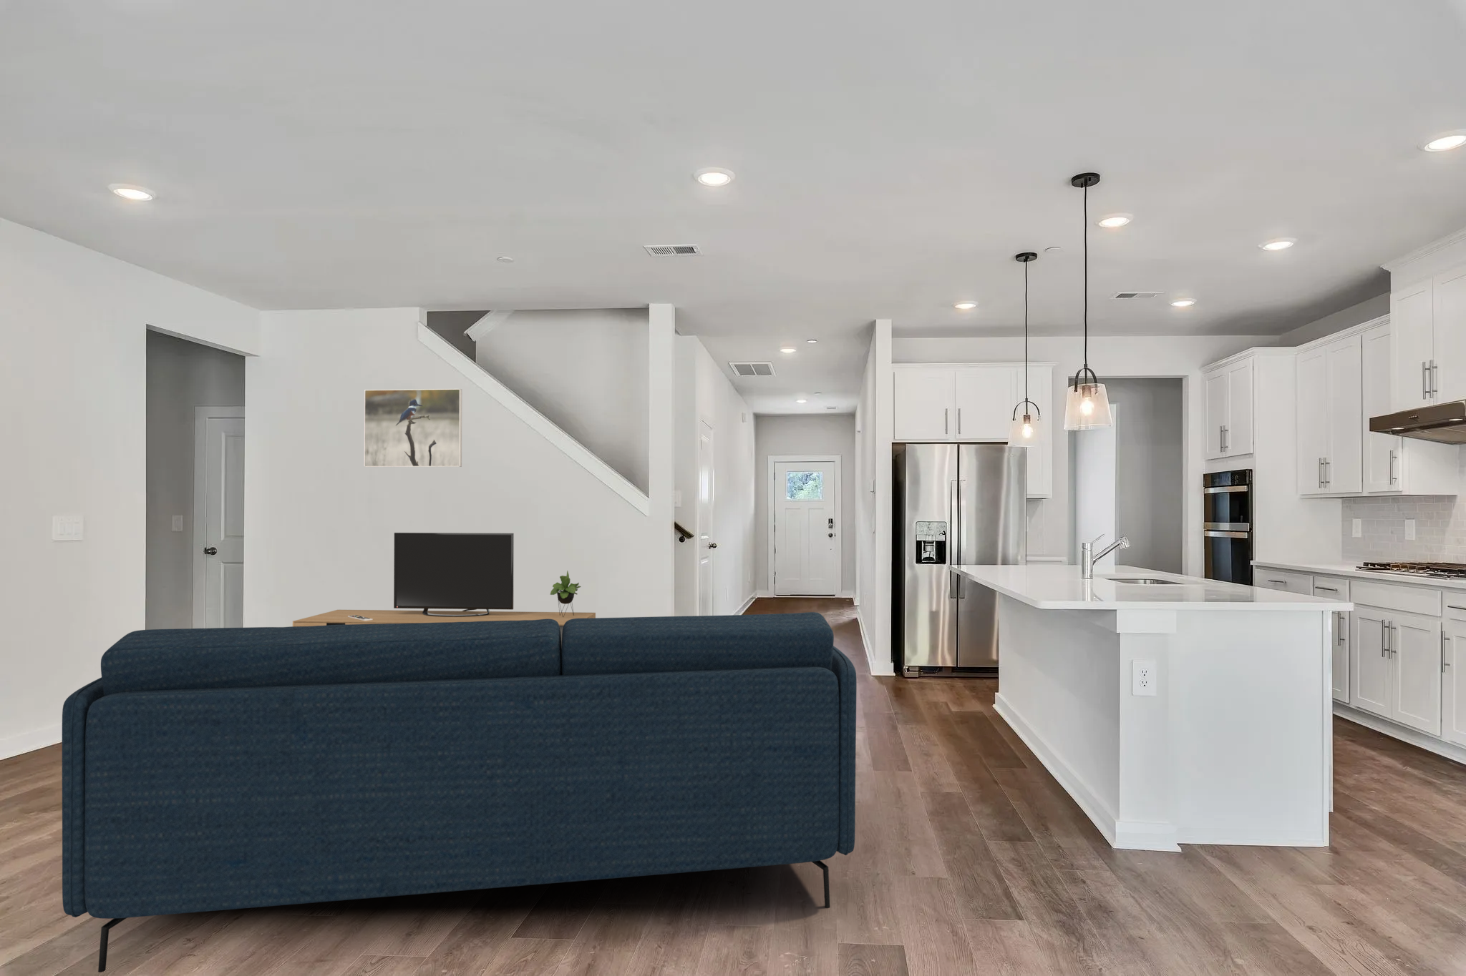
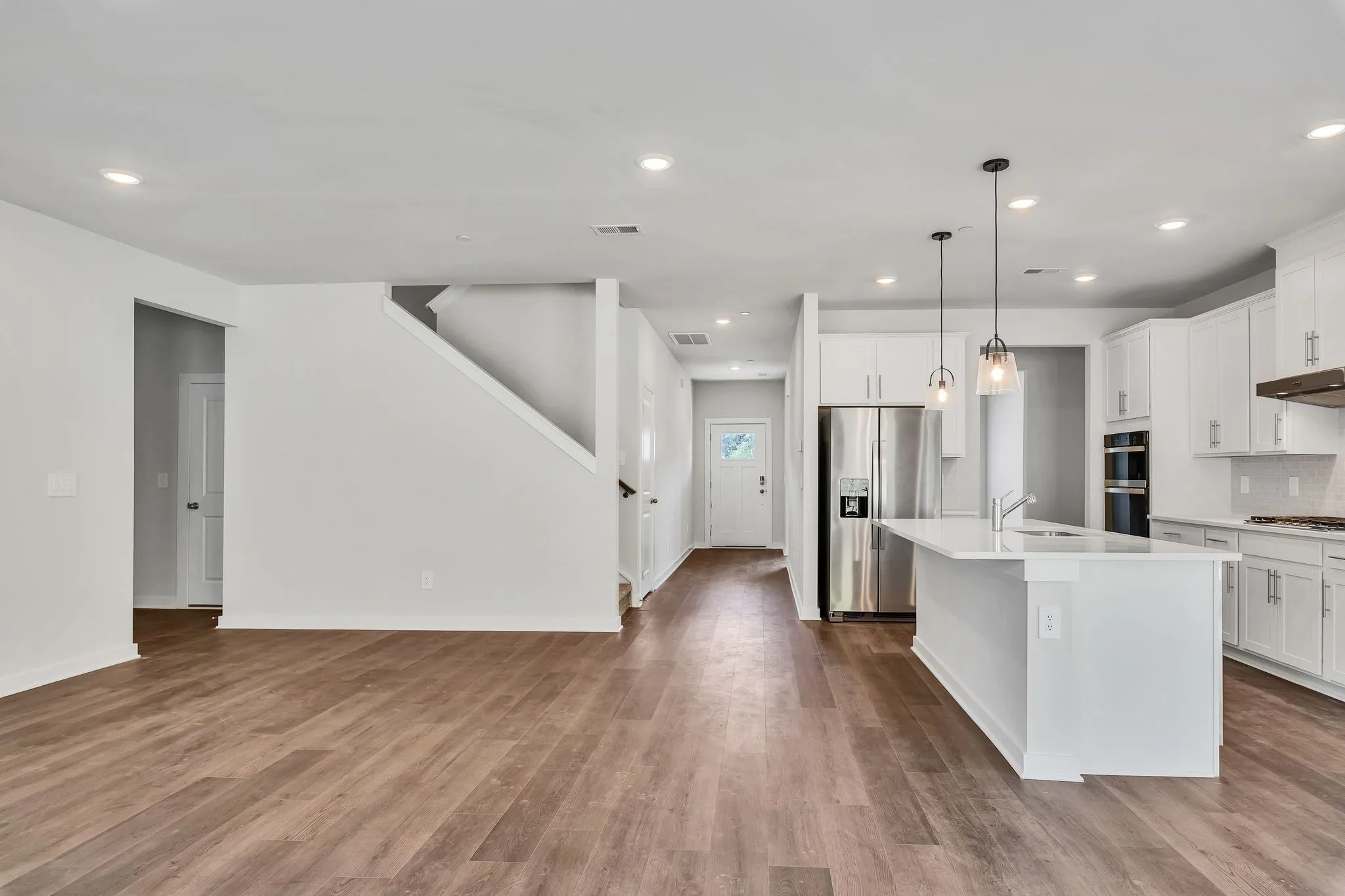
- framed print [364,388,462,467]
- media console [292,532,596,647]
- sofa [61,611,858,973]
